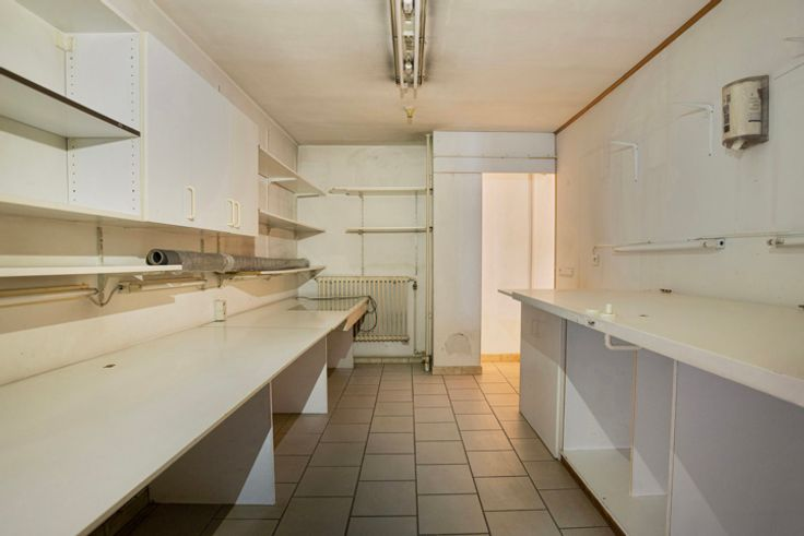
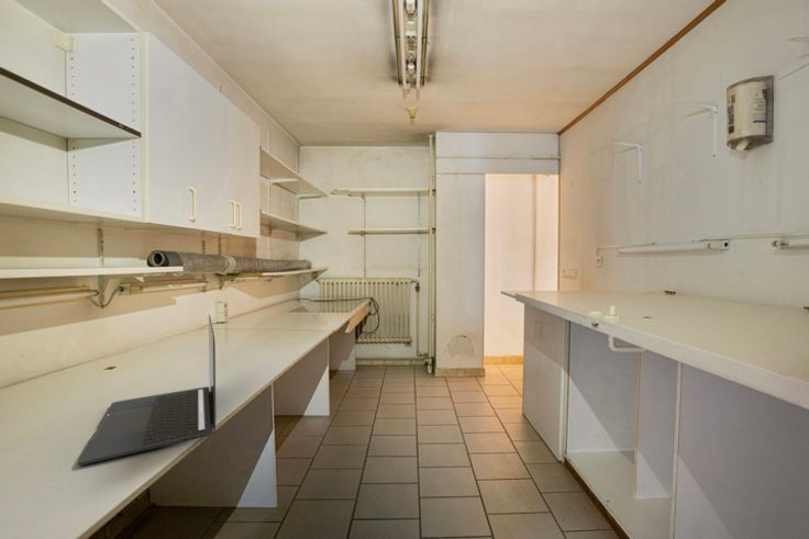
+ laptop [77,314,218,467]
